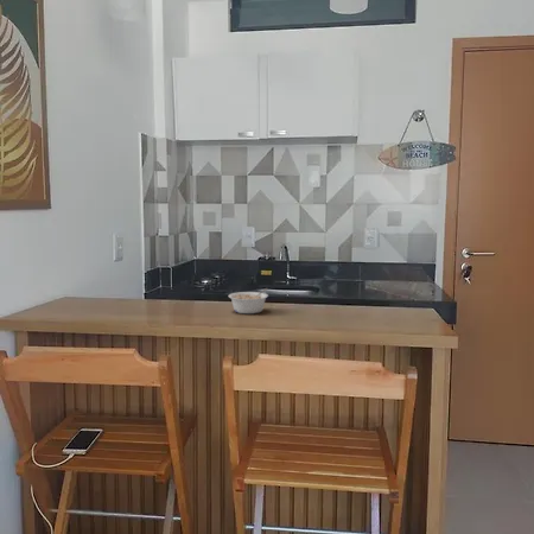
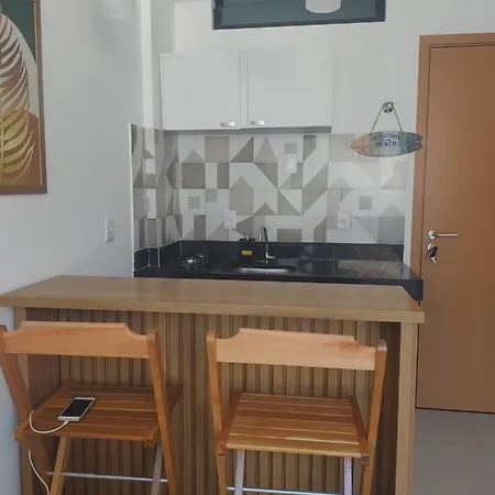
- legume [228,287,269,314]
